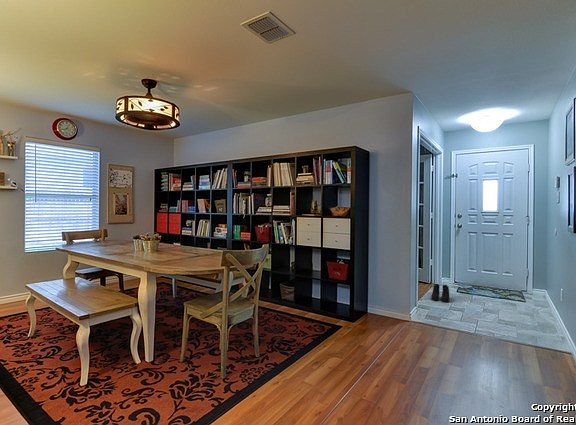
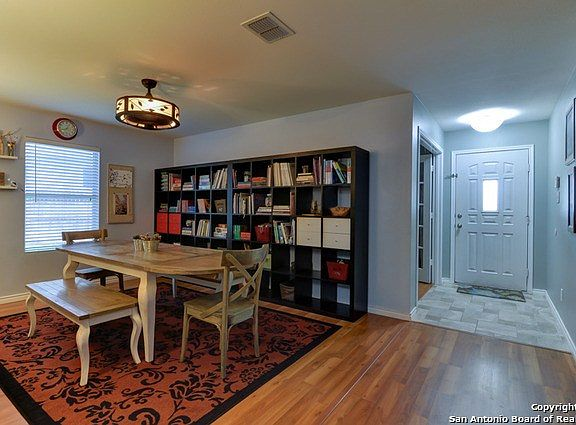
- boots [430,283,450,303]
